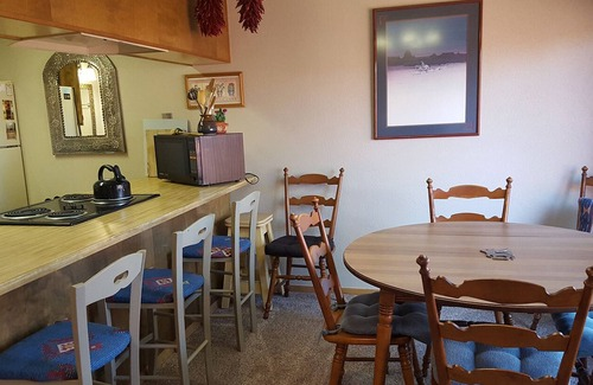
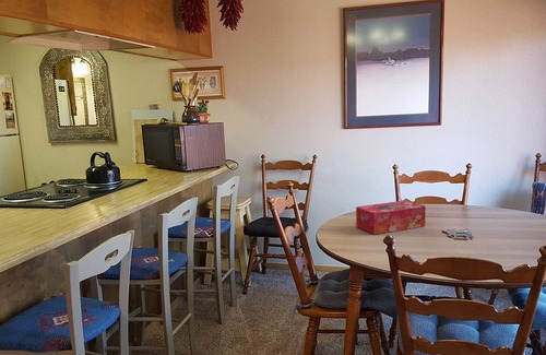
+ tissue box [355,200,427,235]
